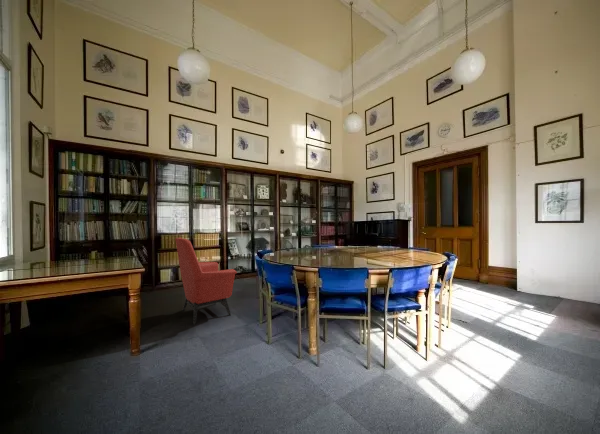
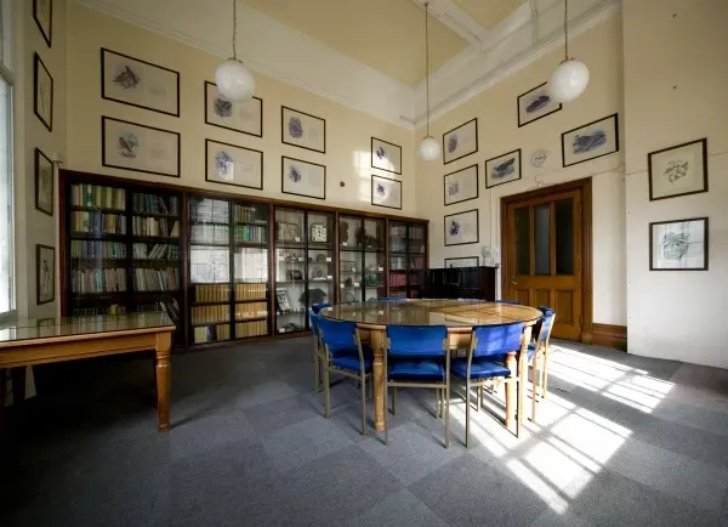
- armchair [174,236,238,325]
